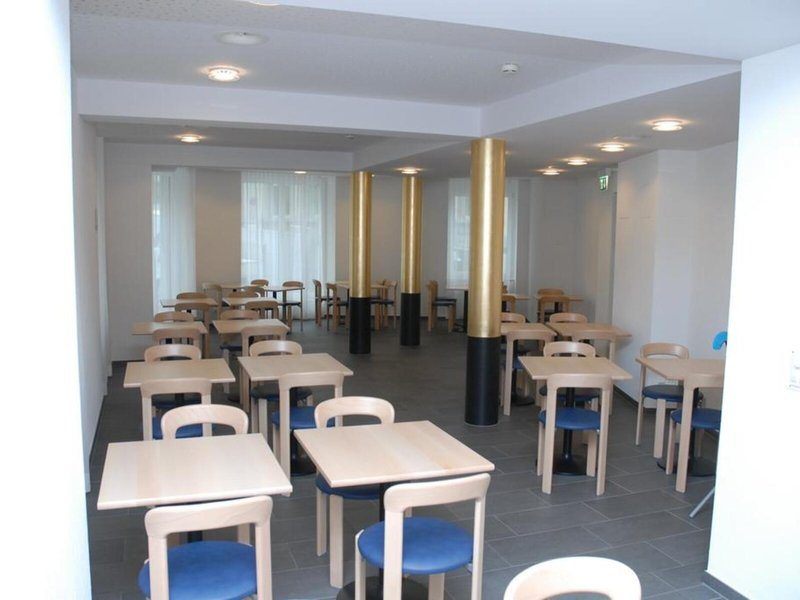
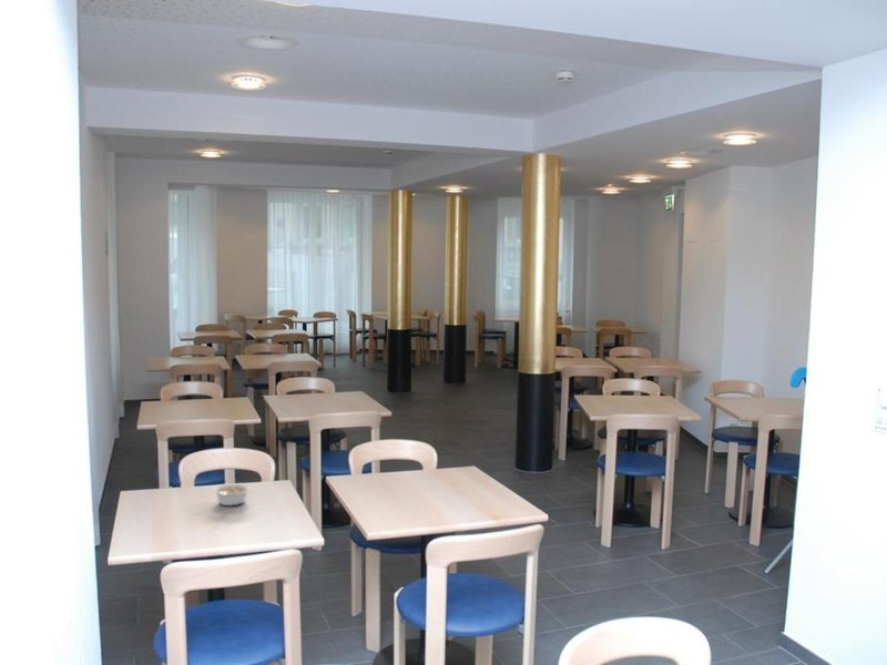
+ legume [213,482,252,507]
